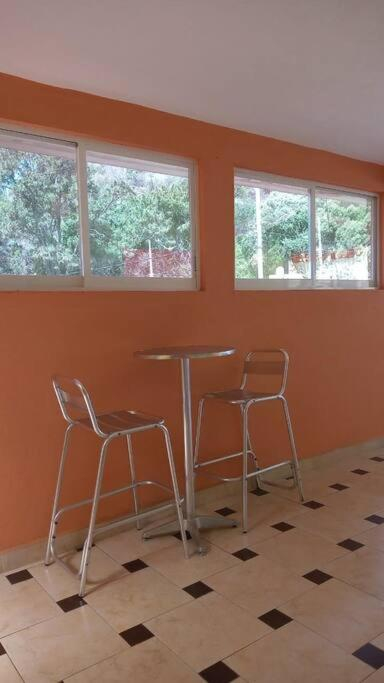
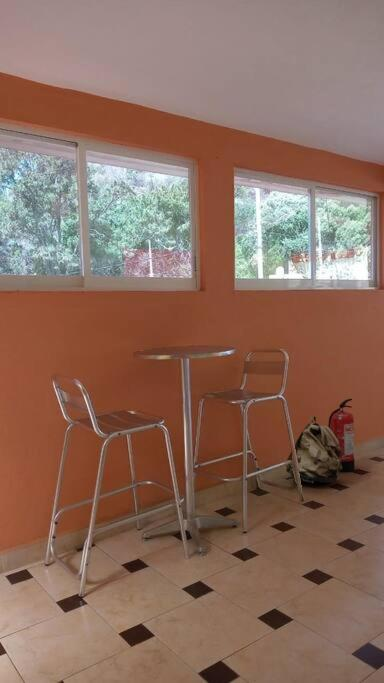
+ fire extinguisher [327,398,355,473]
+ backpack [285,415,343,485]
